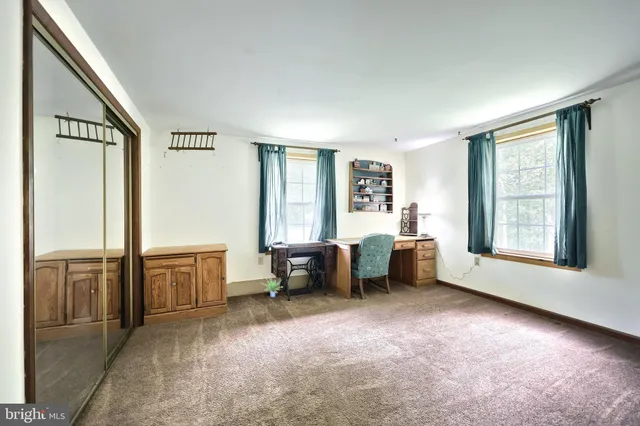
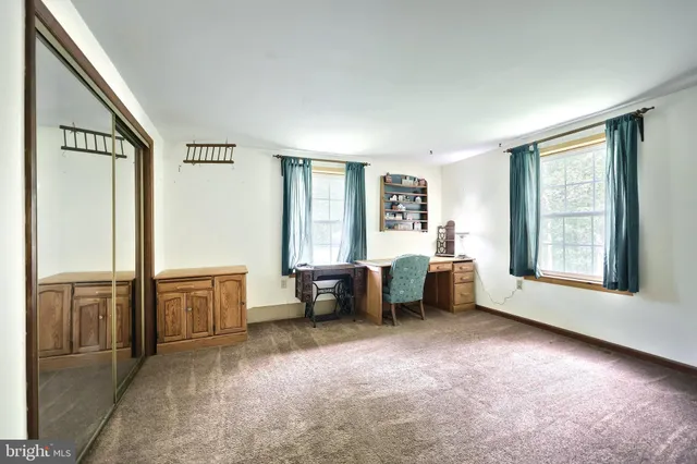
- potted plant [261,278,283,298]
